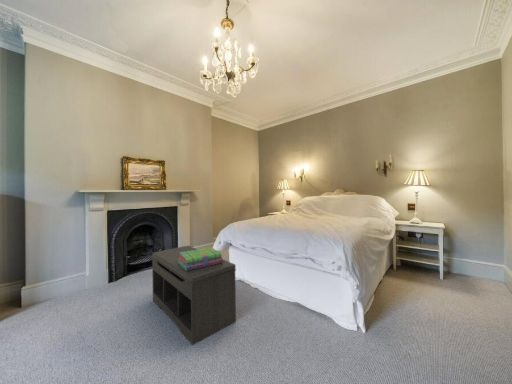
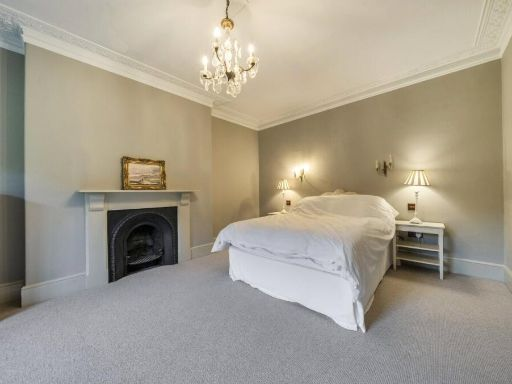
- bench [151,245,237,346]
- stack of books [178,246,224,271]
